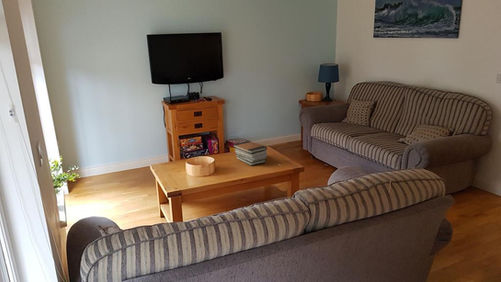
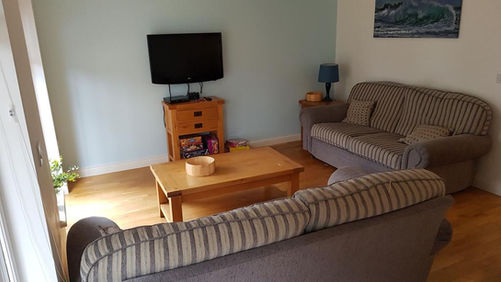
- book stack [232,140,268,166]
